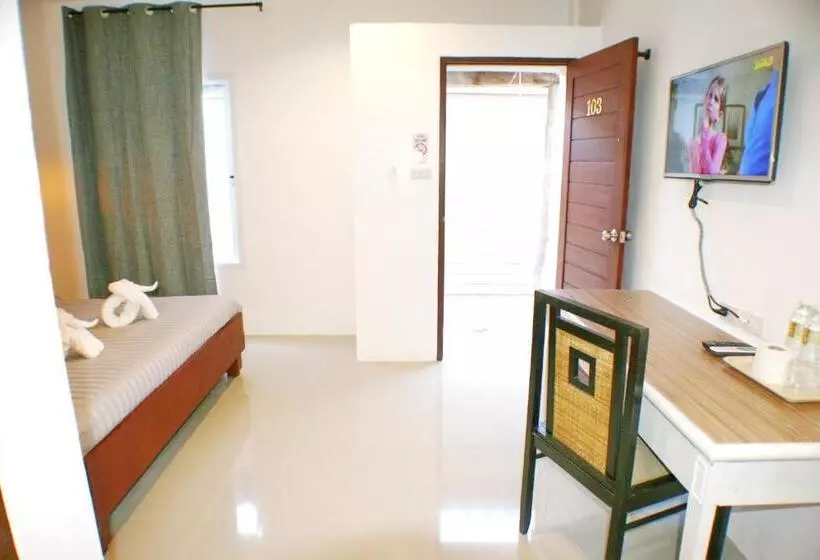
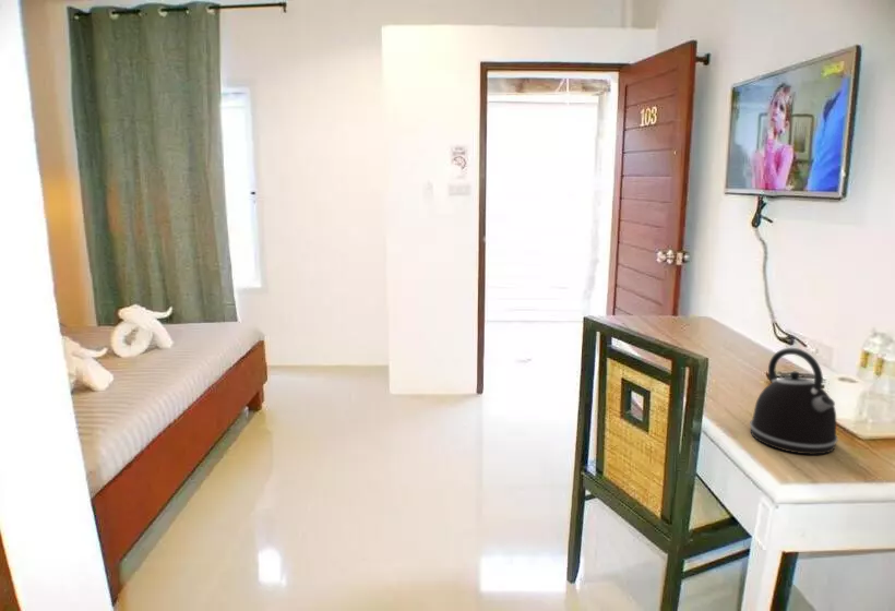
+ kettle [749,347,839,456]
